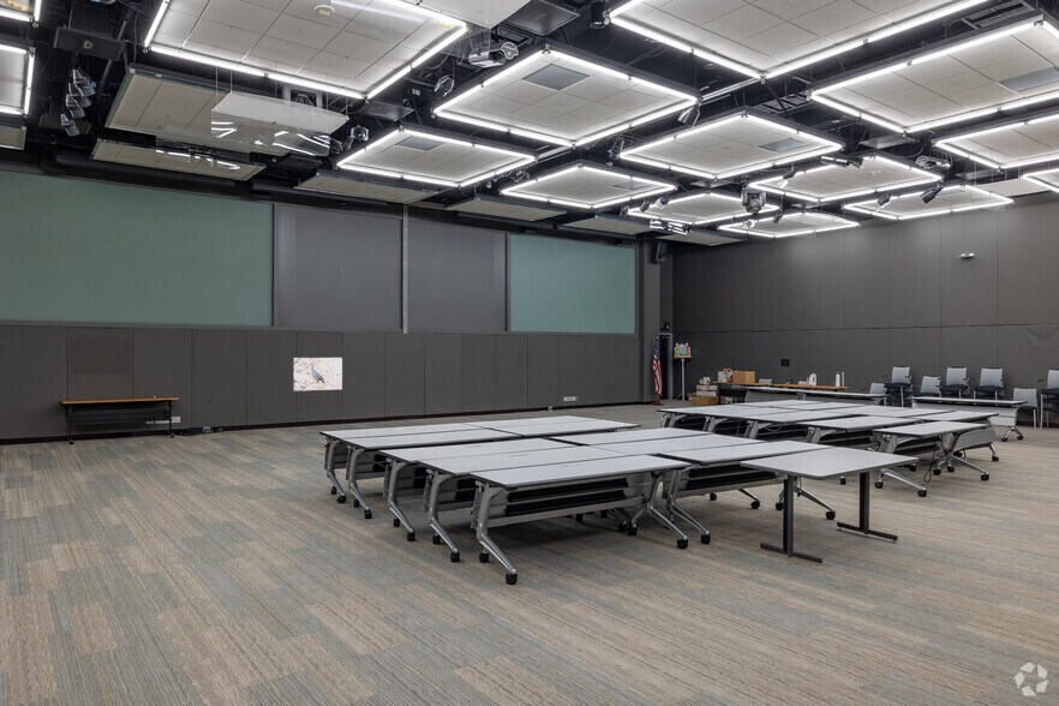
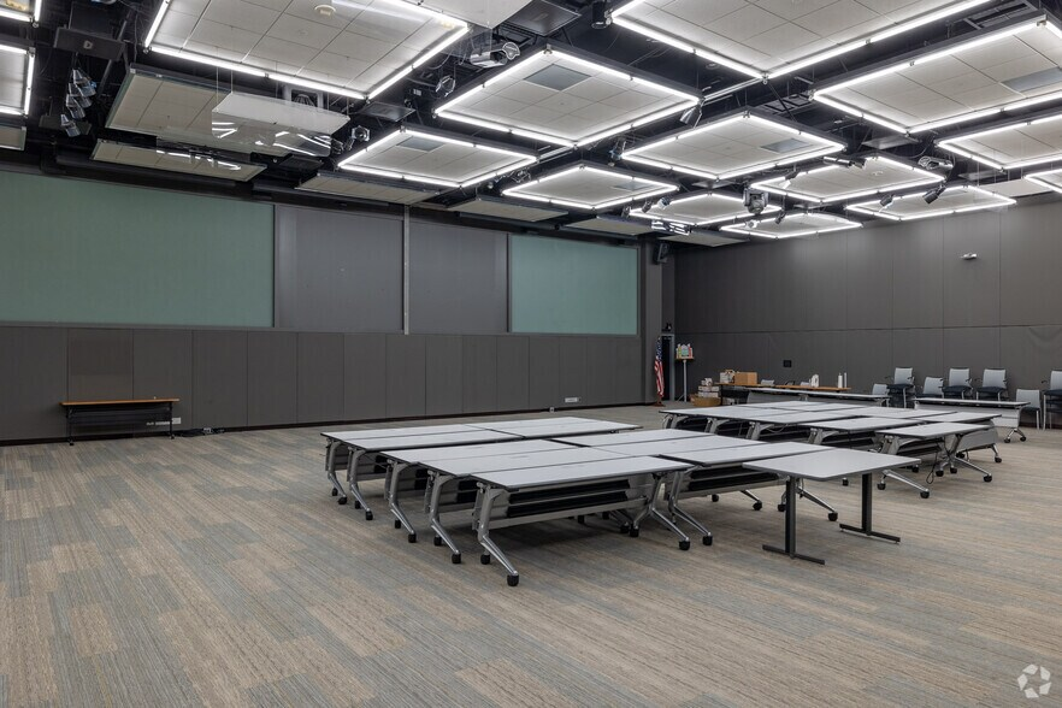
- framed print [292,355,343,393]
